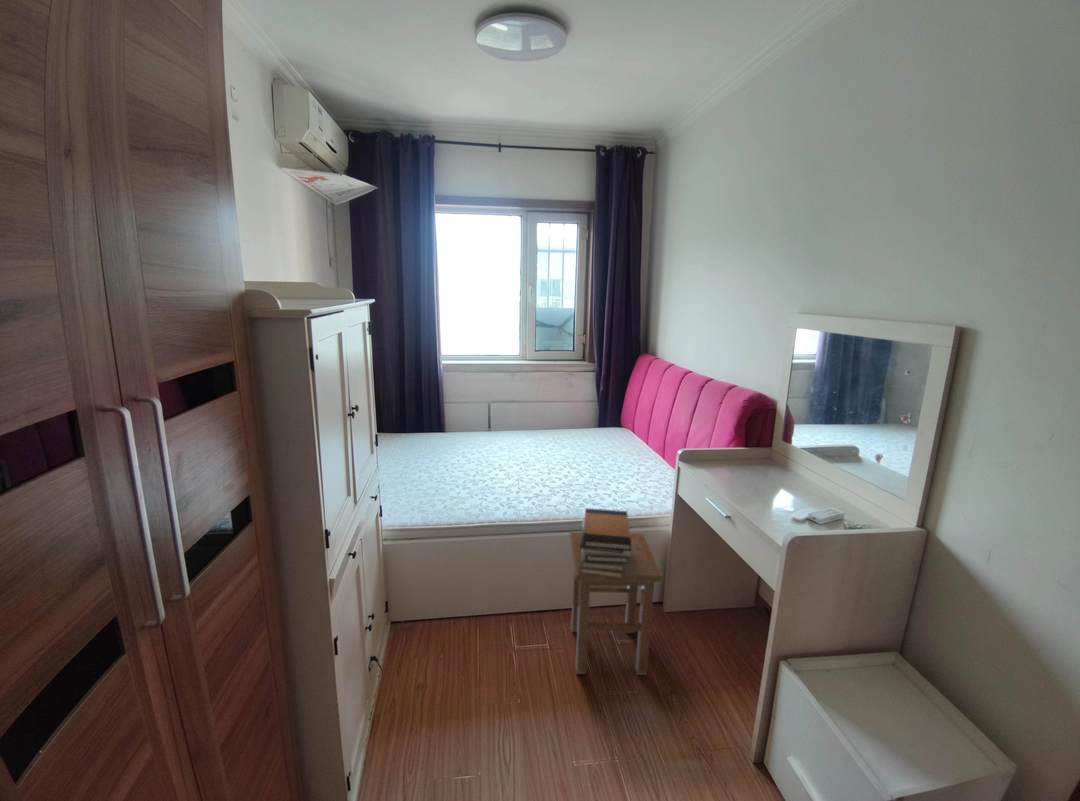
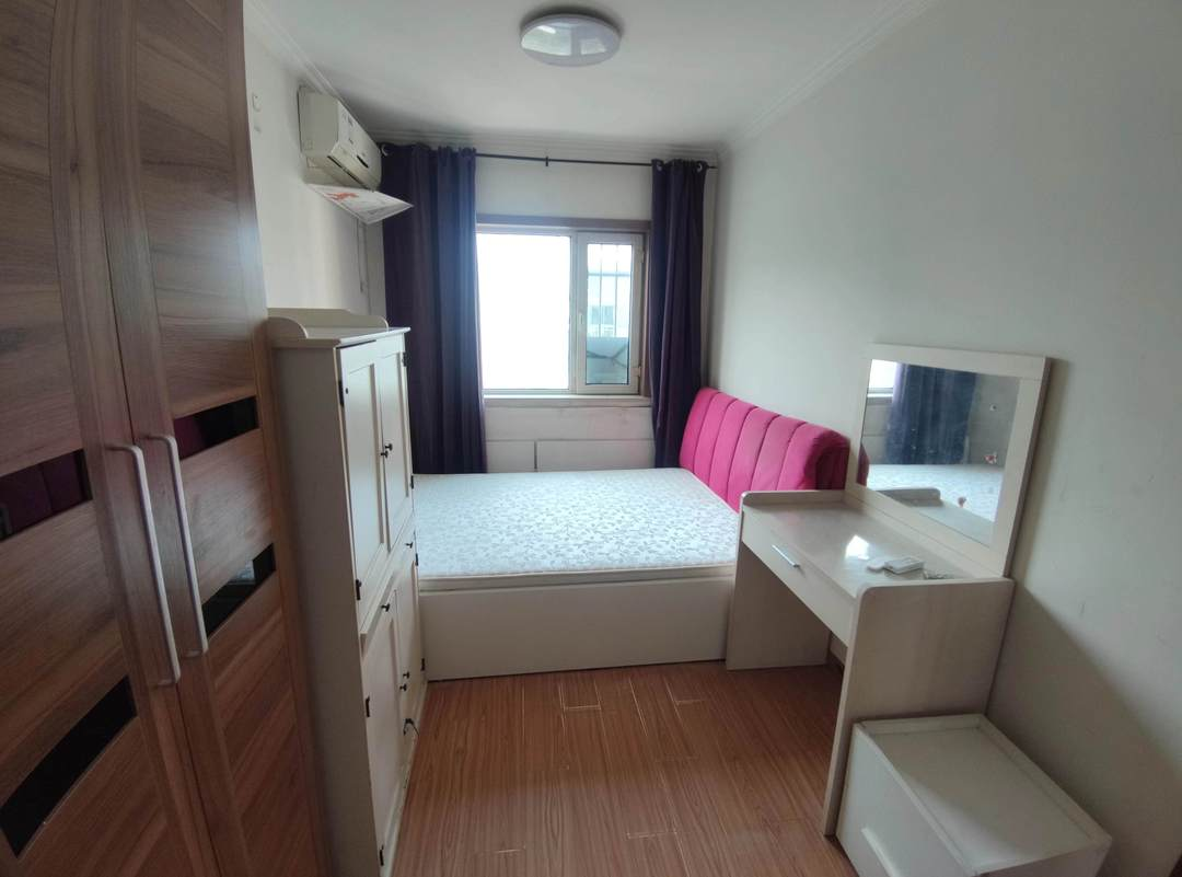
- book stack [579,507,631,579]
- stool [569,531,663,676]
